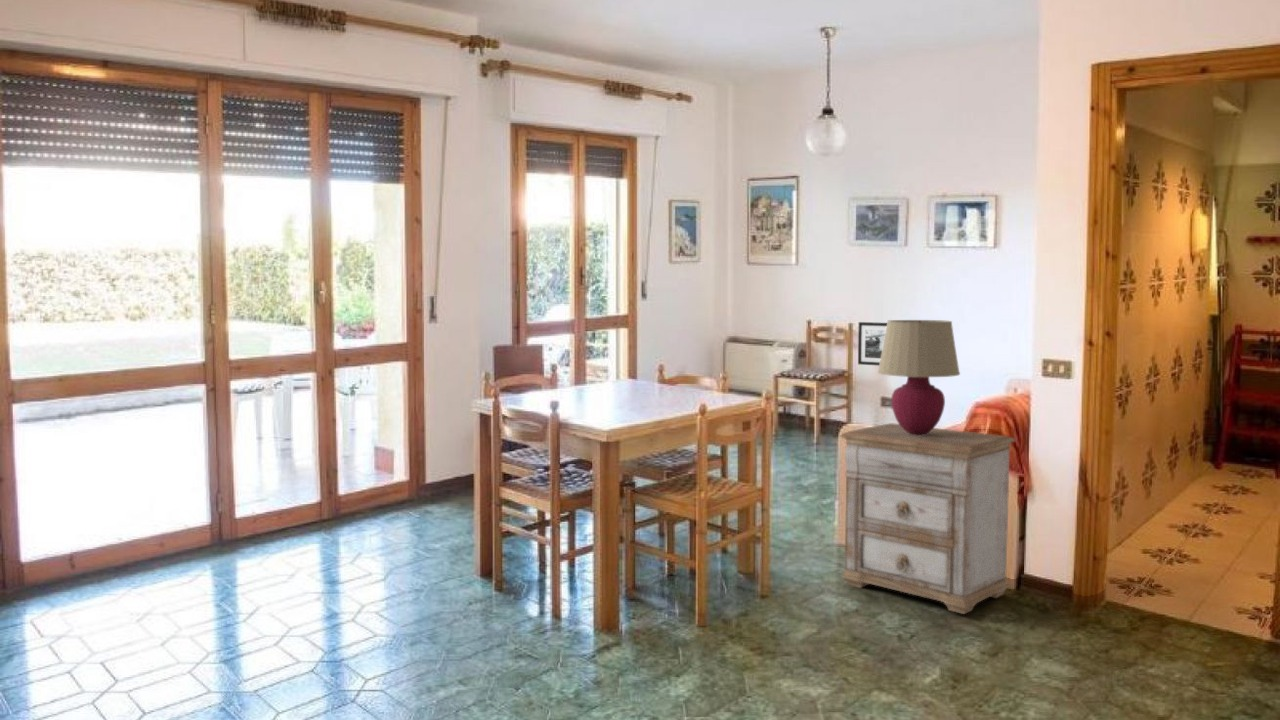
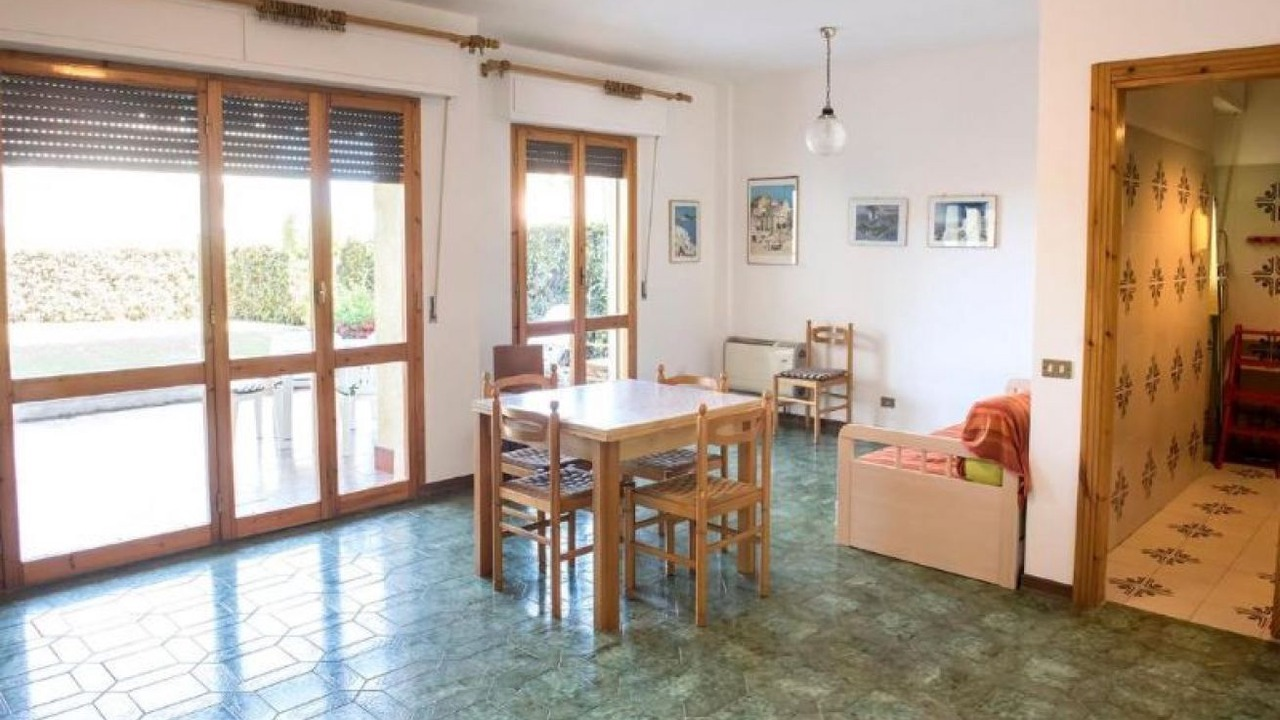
- picture frame [857,321,887,366]
- table lamp [877,319,961,435]
- nightstand [840,422,1017,615]
